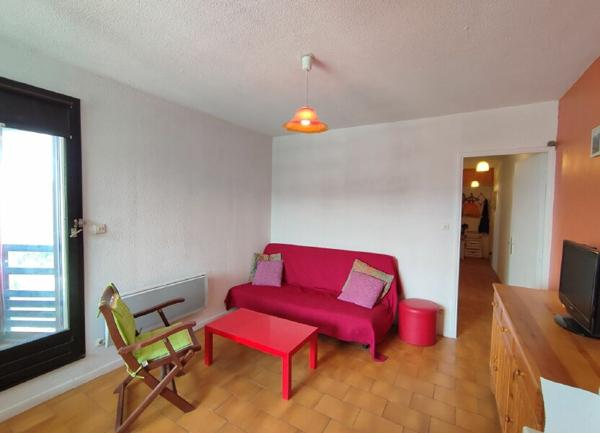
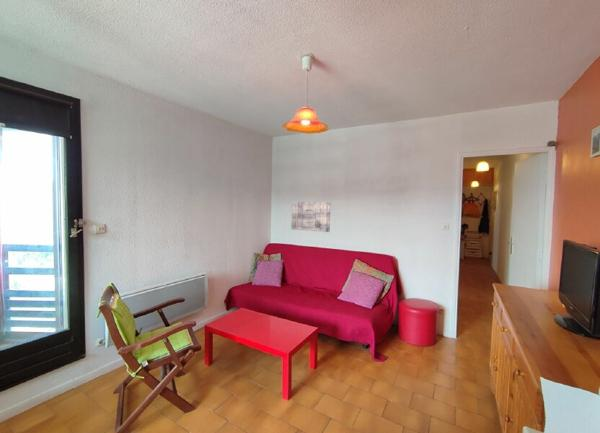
+ wall art [290,201,331,233]
